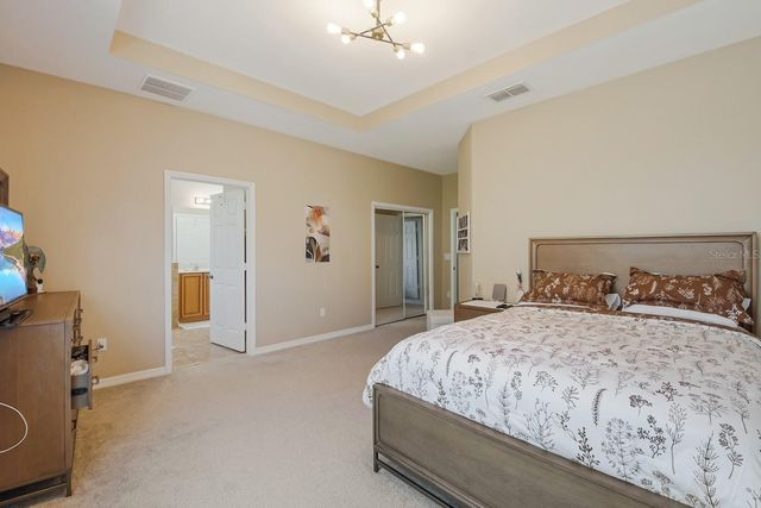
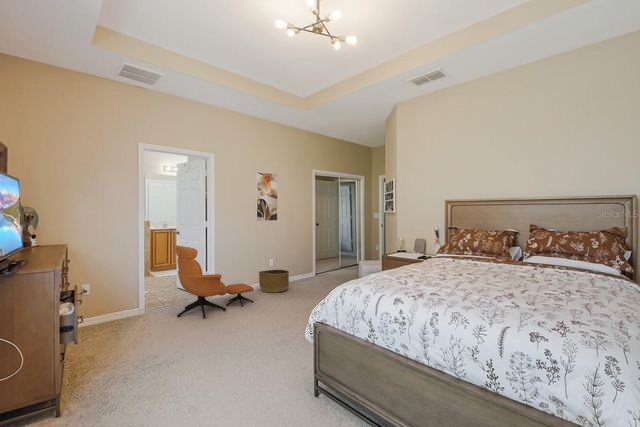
+ armchair [174,245,255,319]
+ basket [258,269,290,294]
